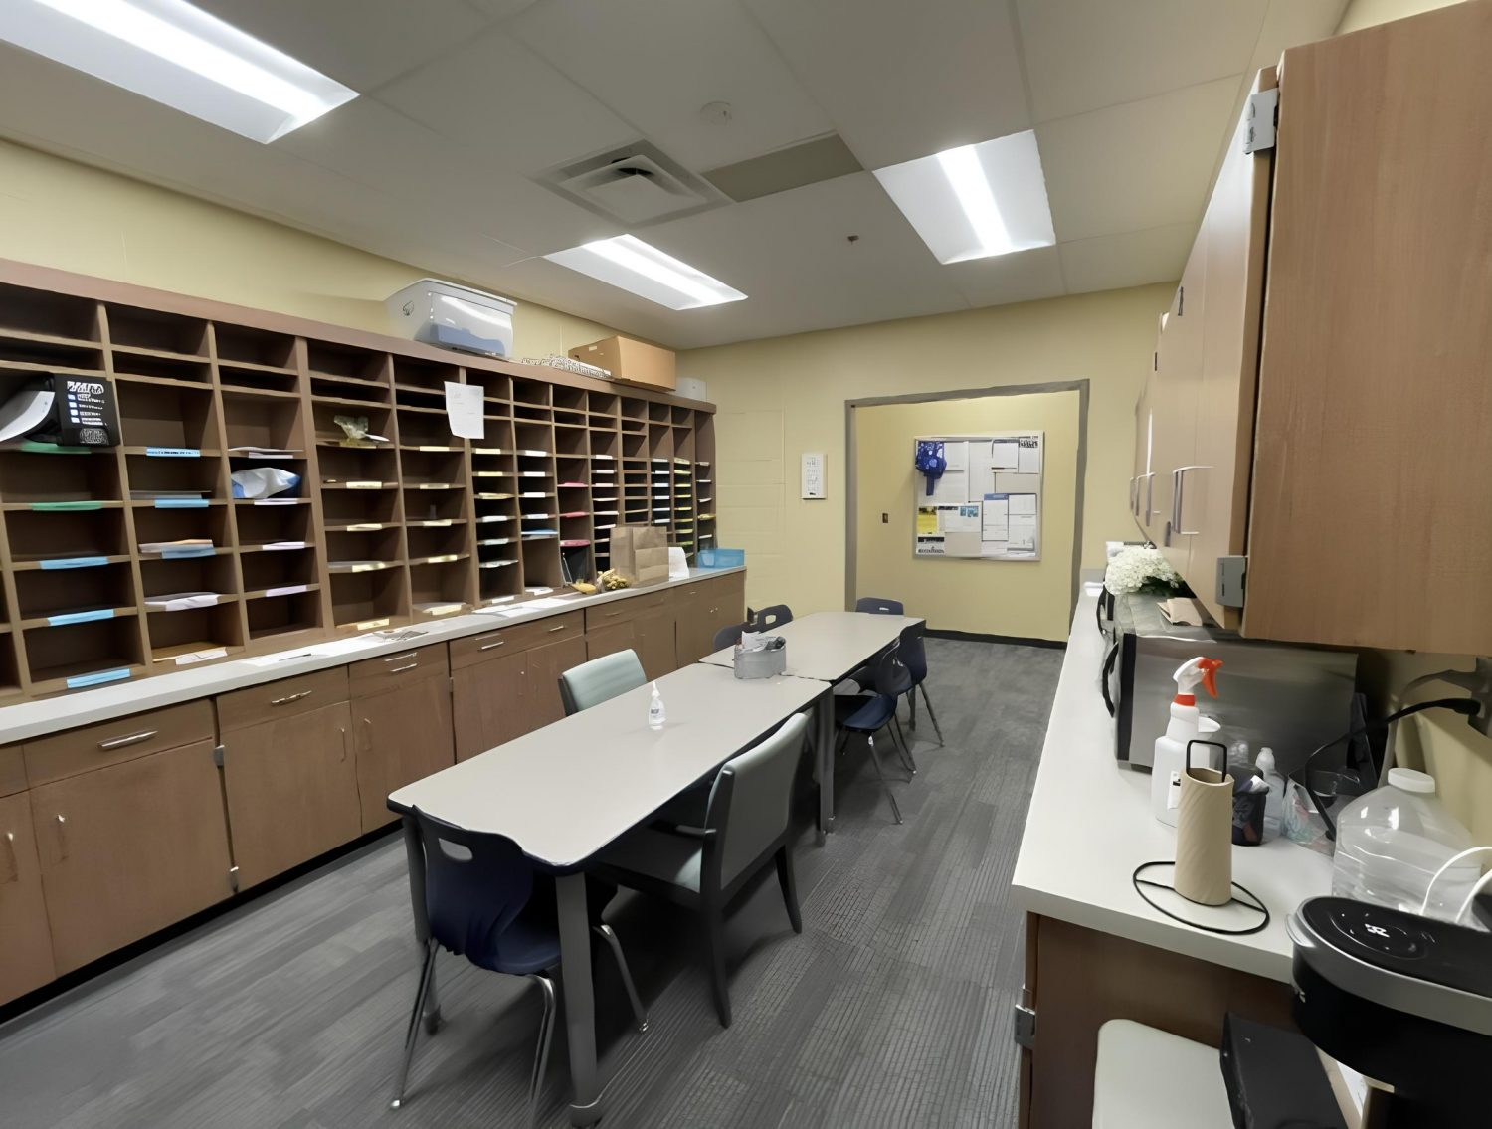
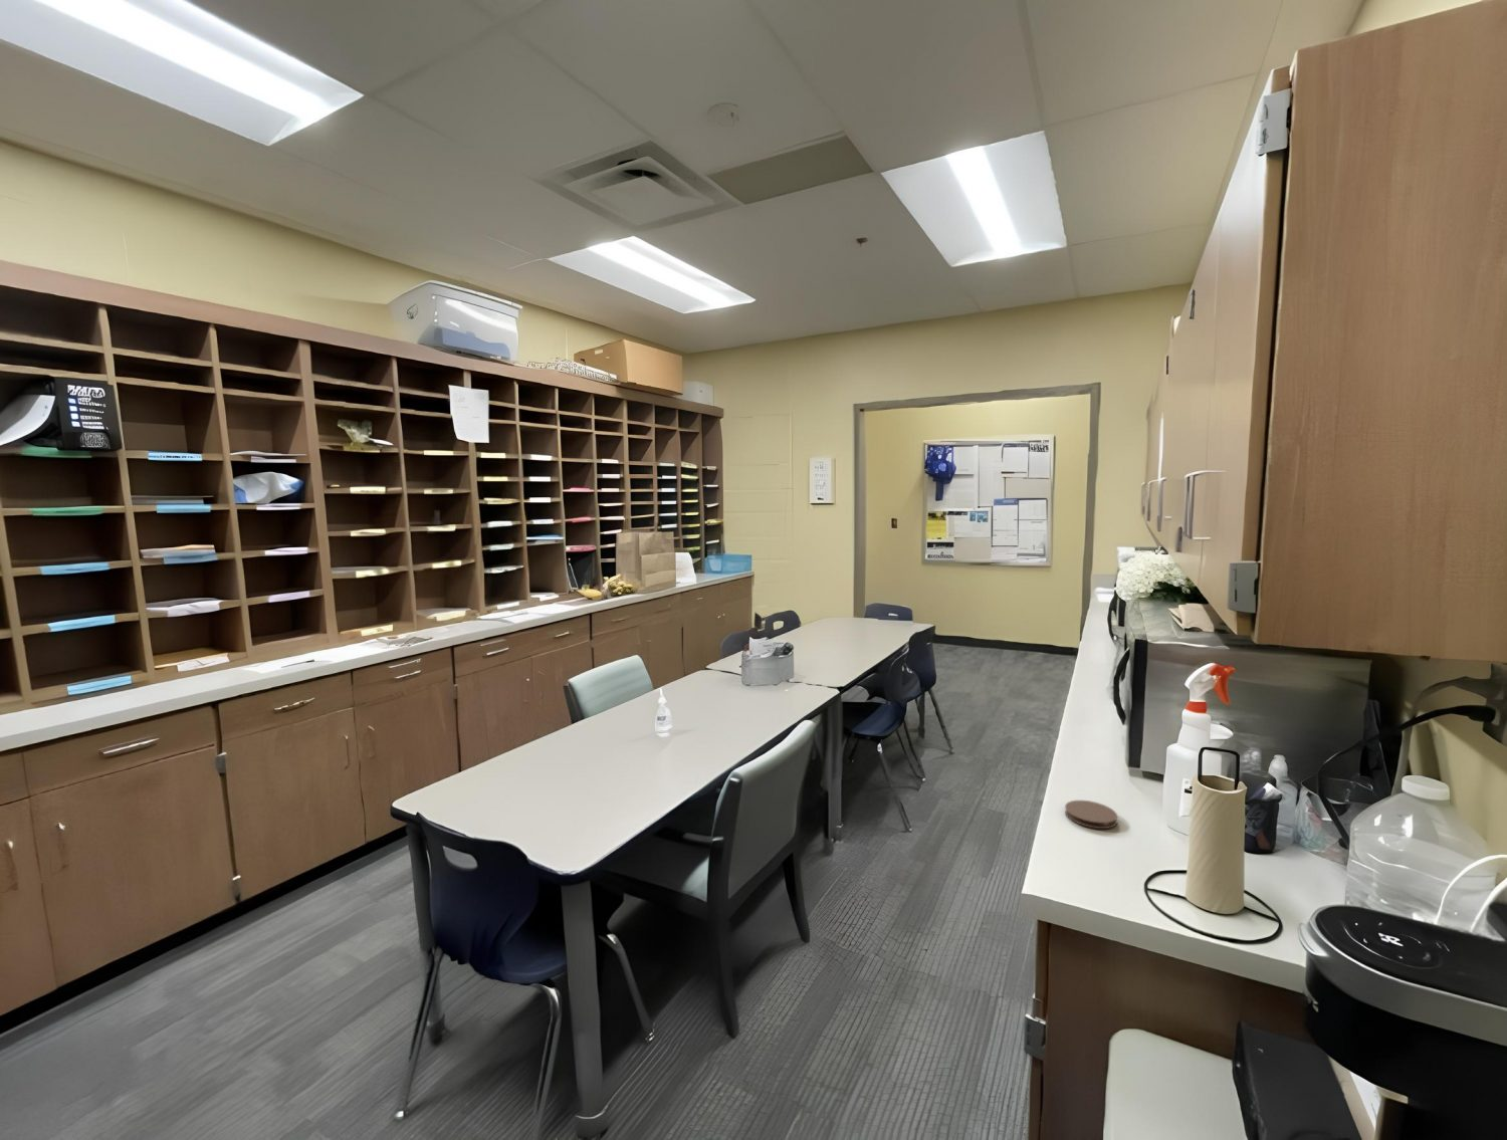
+ coaster [1064,800,1118,830]
